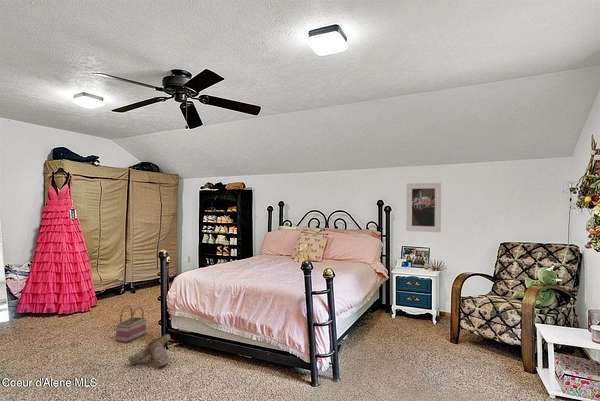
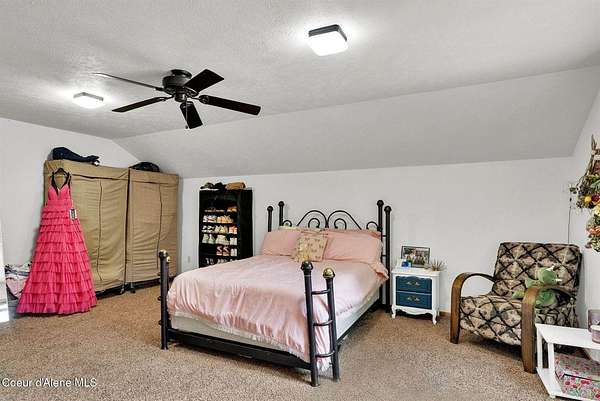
- boots [127,333,171,368]
- basket [115,305,148,344]
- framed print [405,182,442,233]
